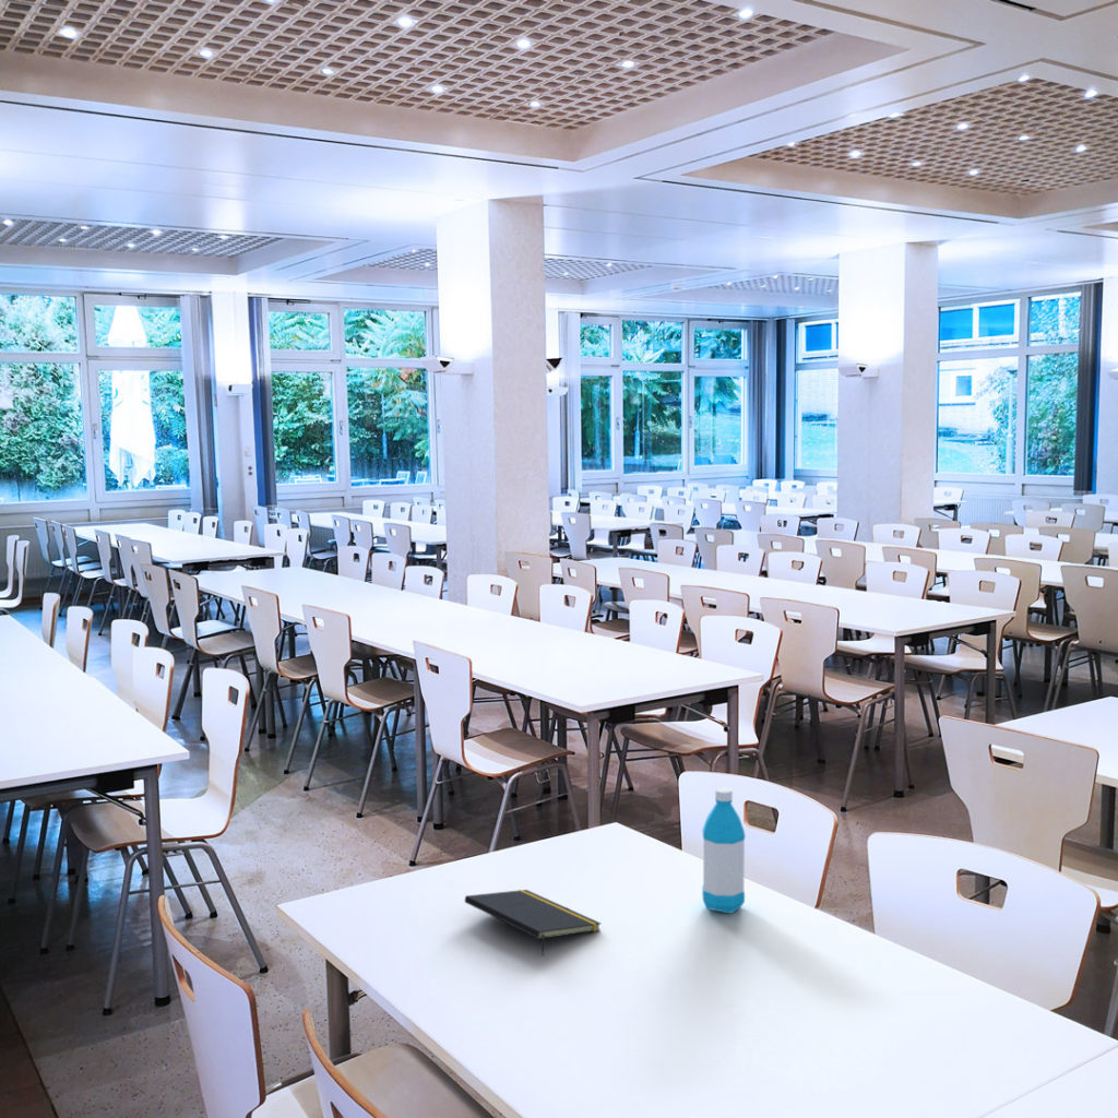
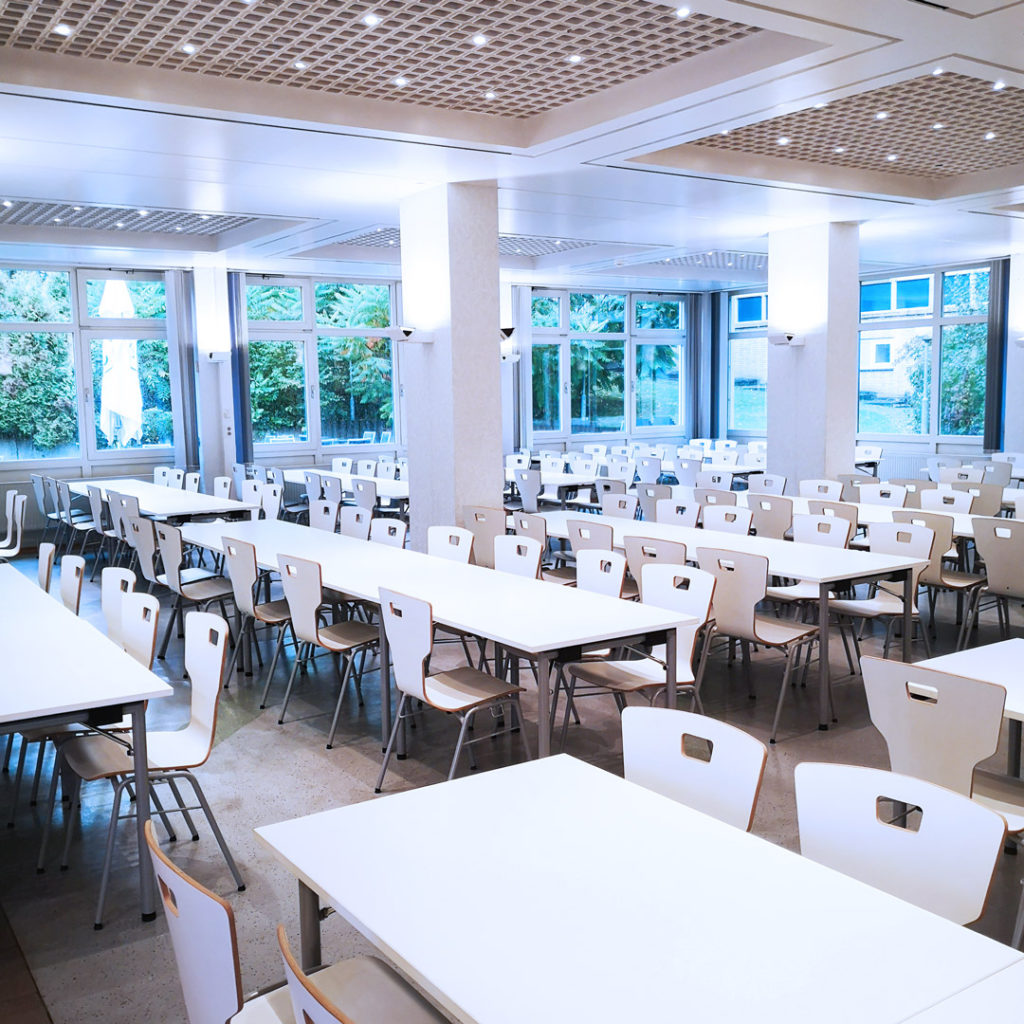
- notepad [464,889,603,958]
- water bottle [701,786,747,915]
